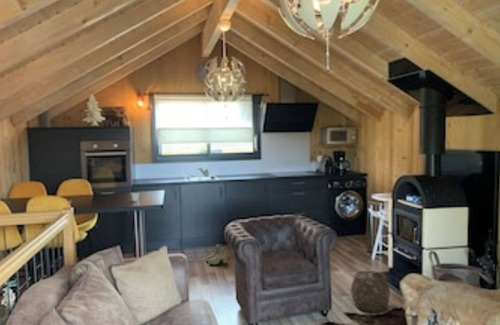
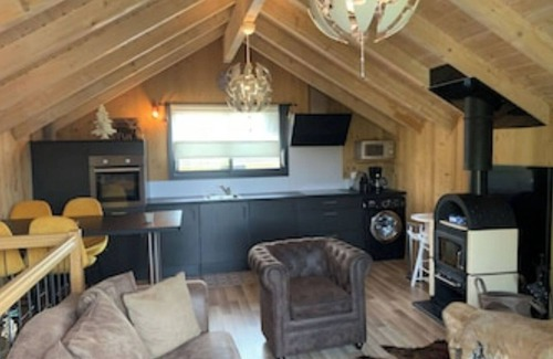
- boots [205,243,228,266]
- woven basket [350,270,391,313]
